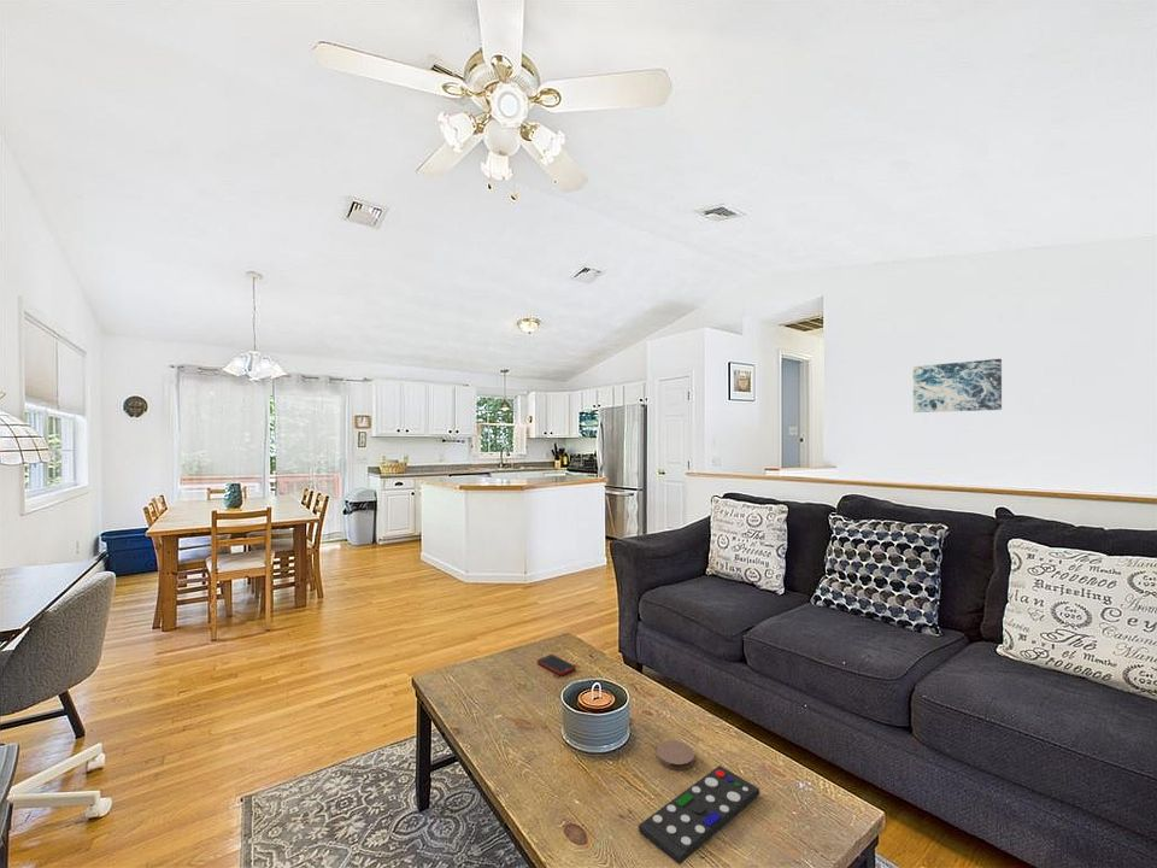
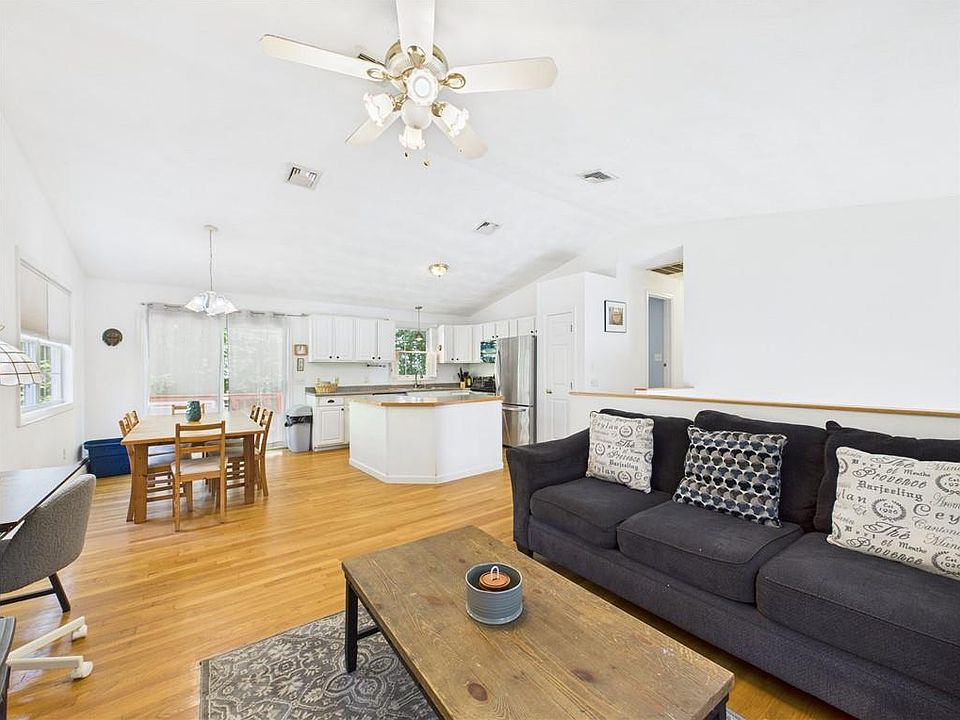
- wall art [912,358,1003,414]
- remote control [638,764,760,866]
- cell phone [536,653,577,676]
- coaster [656,739,695,770]
